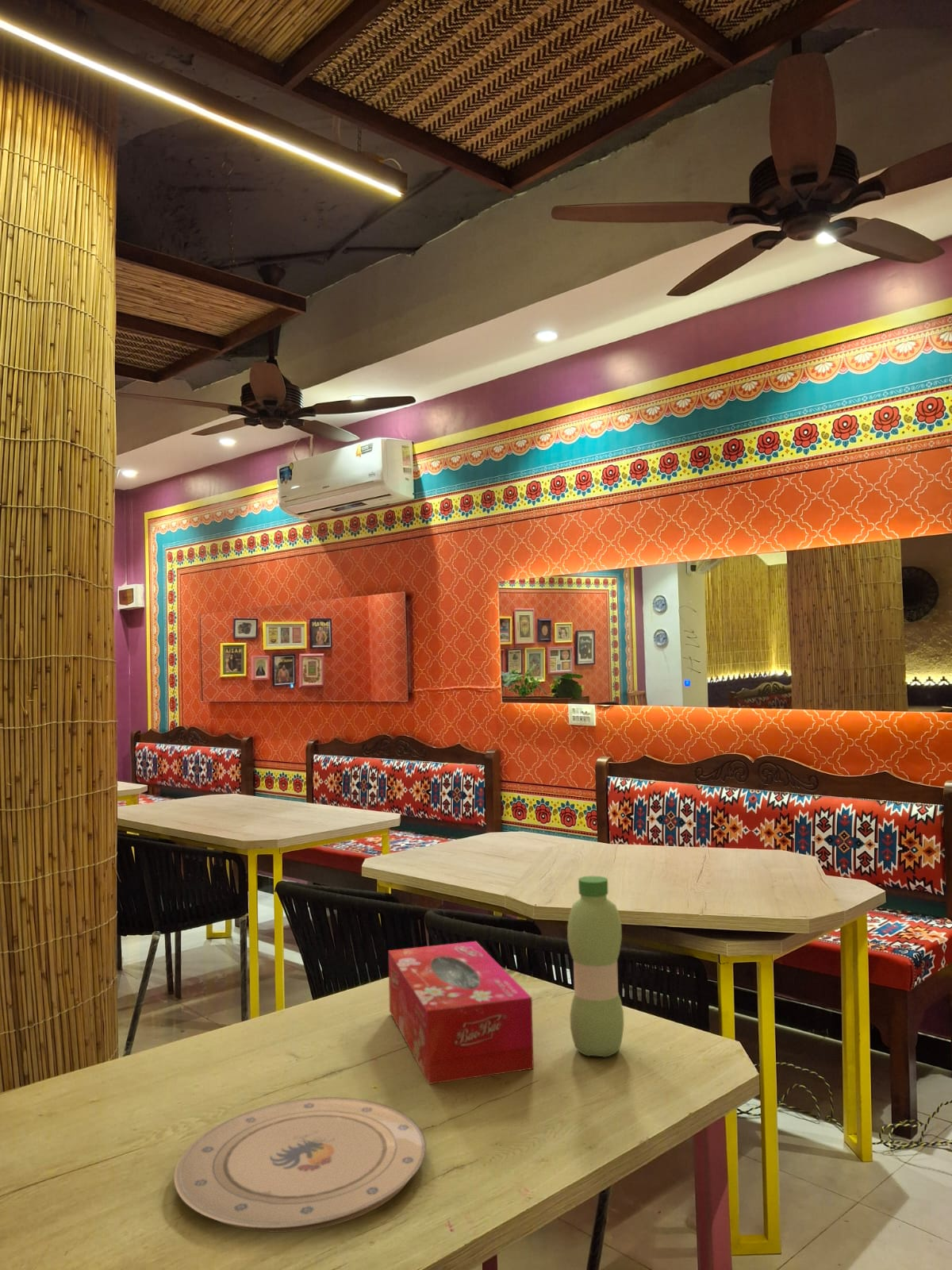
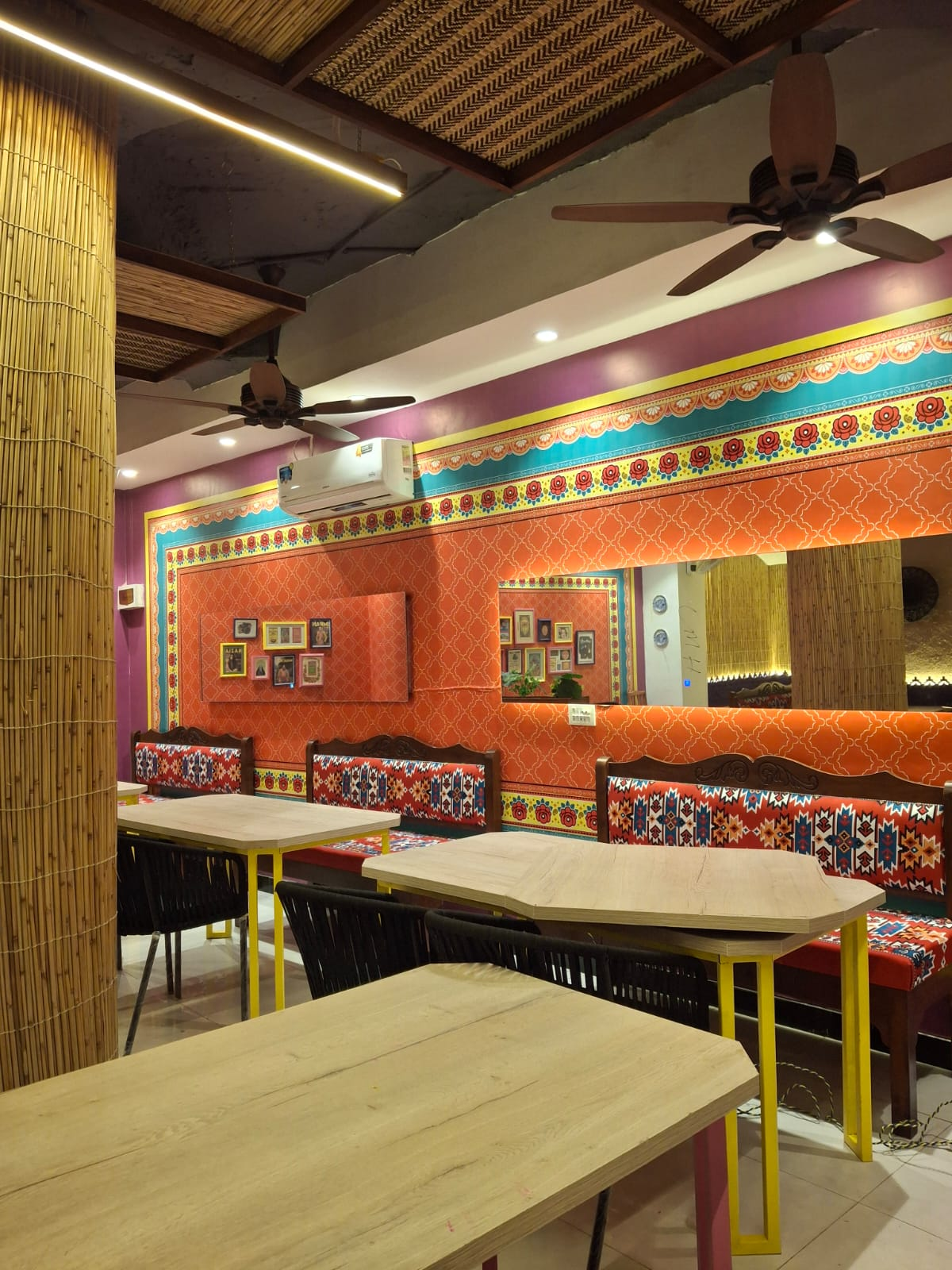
- plate [174,1097,427,1233]
- water bottle [566,876,624,1058]
- tissue box [388,941,535,1085]
